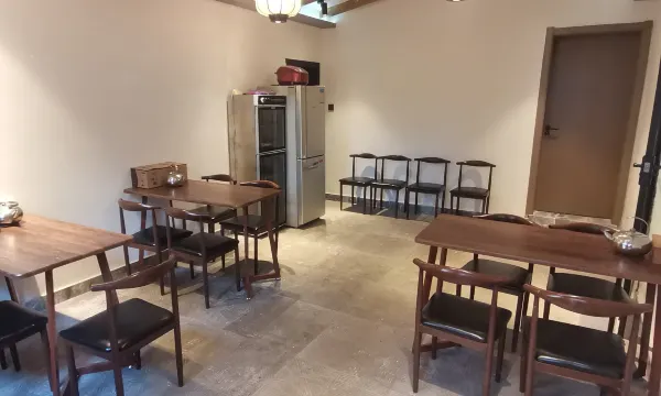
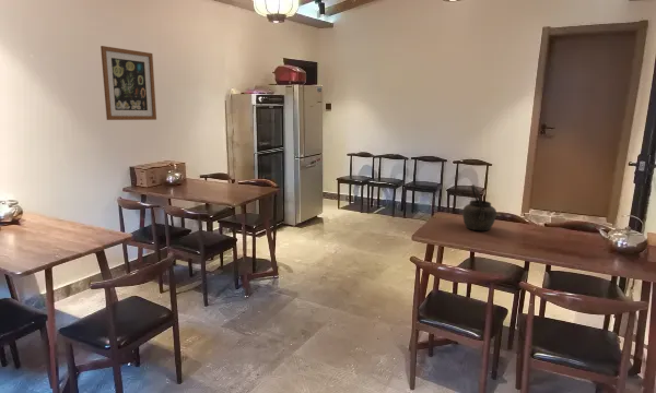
+ kettle [461,183,497,231]
+ wall art [99,45,157,121]
